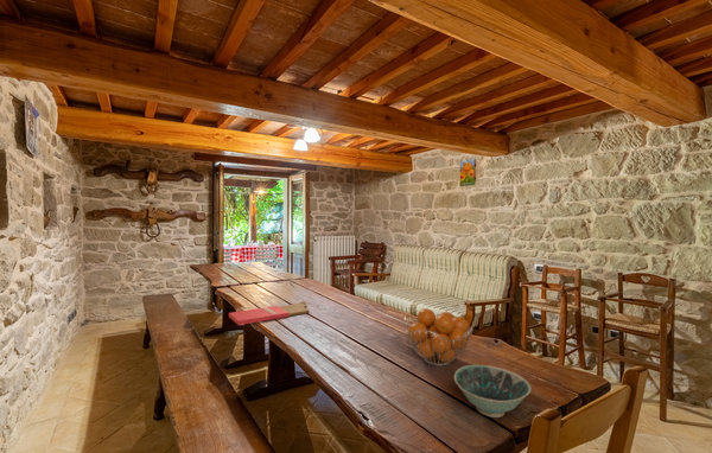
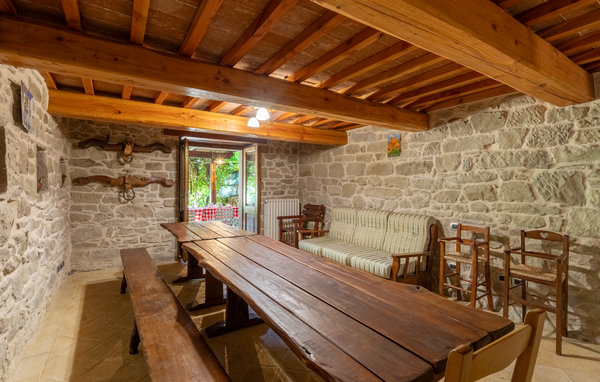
- cutting board [228,301,310,326]
- fruit basket [403,307,475,366]
- bowl [453,364,532,419]
